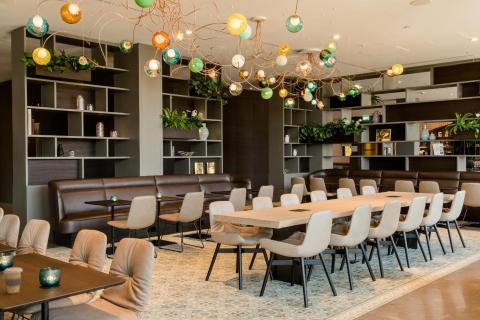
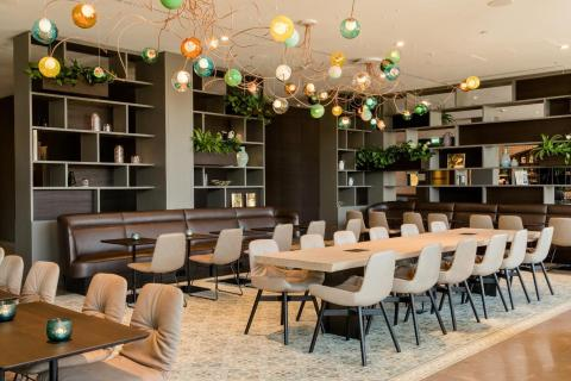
- coffee cup [3,266,24,294]
